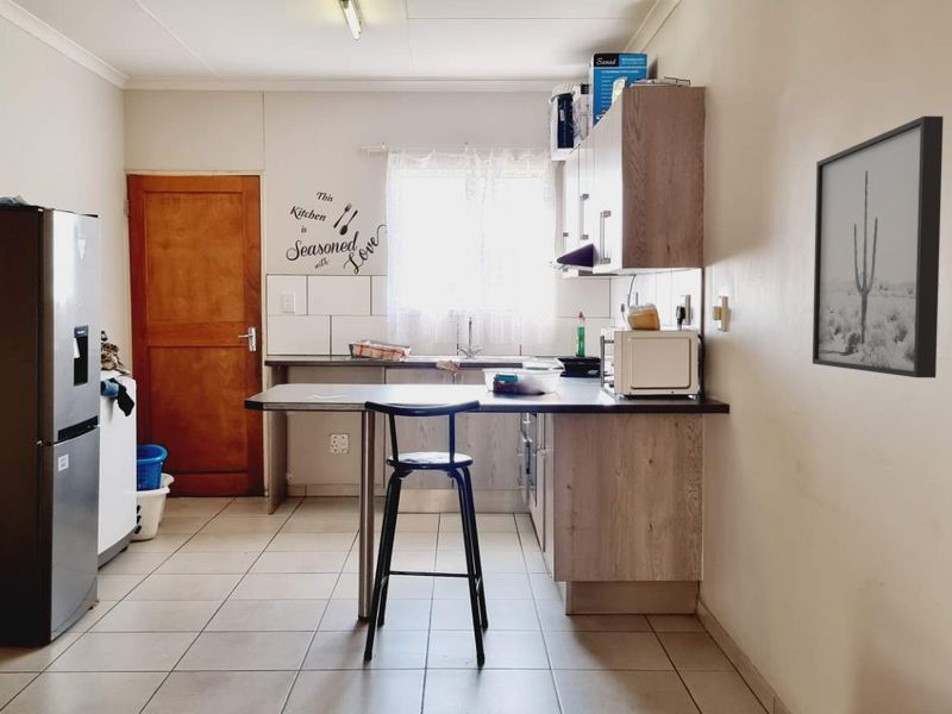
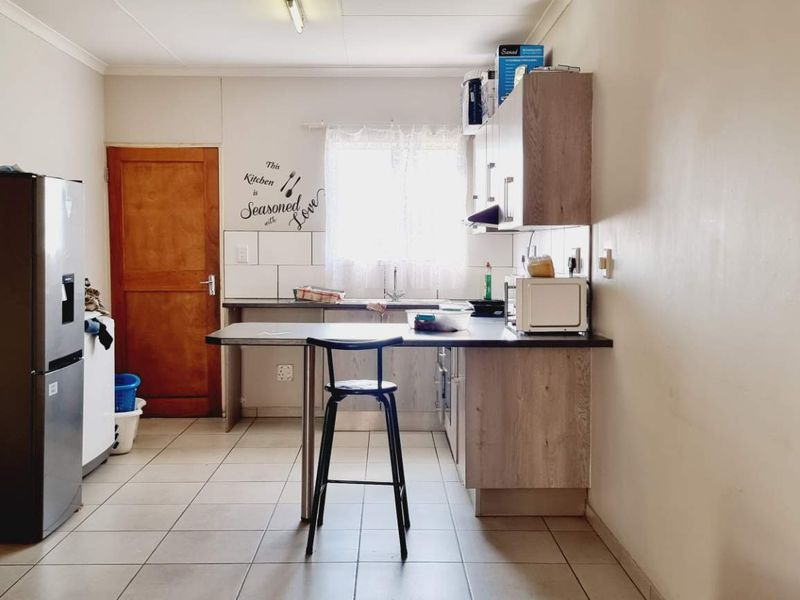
- wall art [812,115,945,378]
